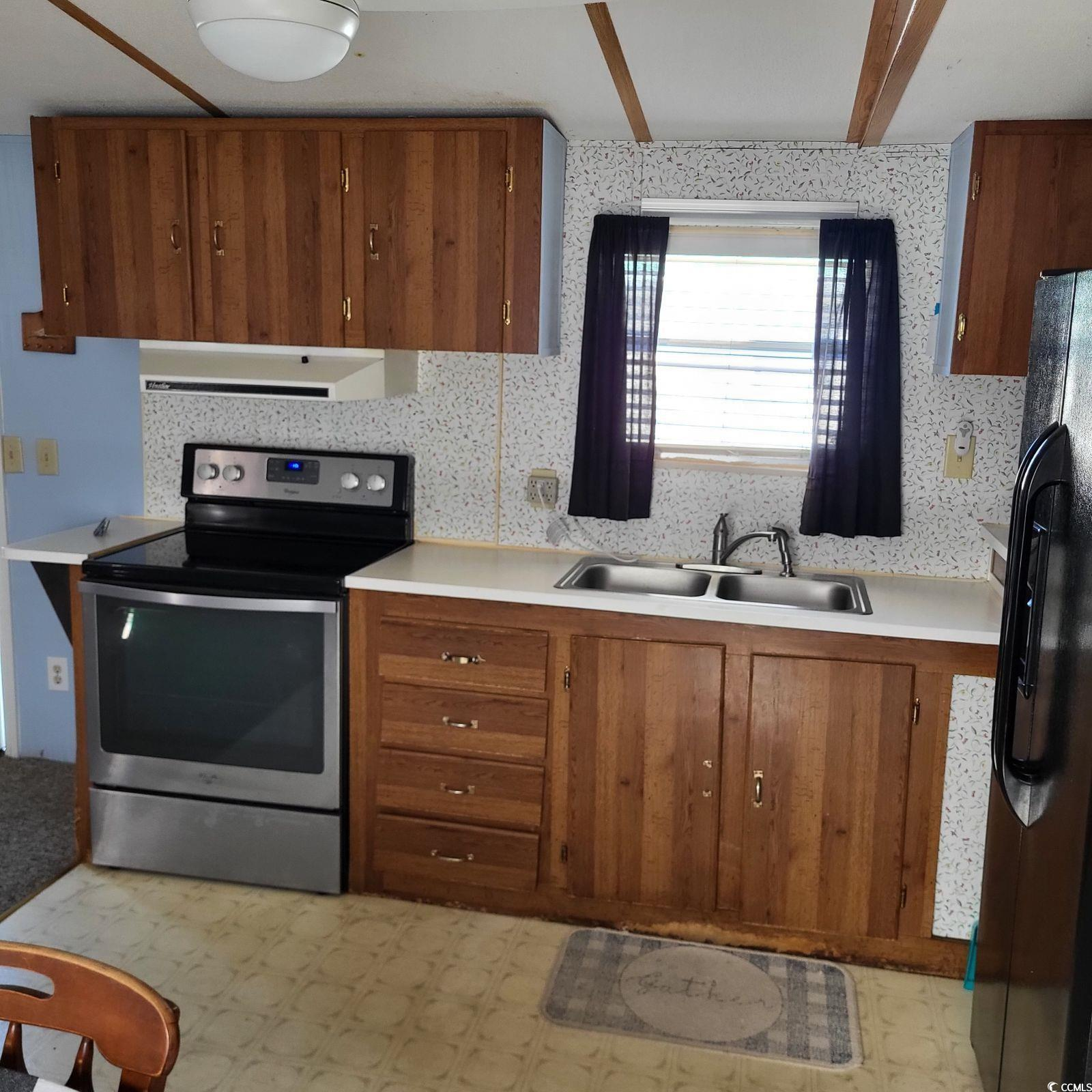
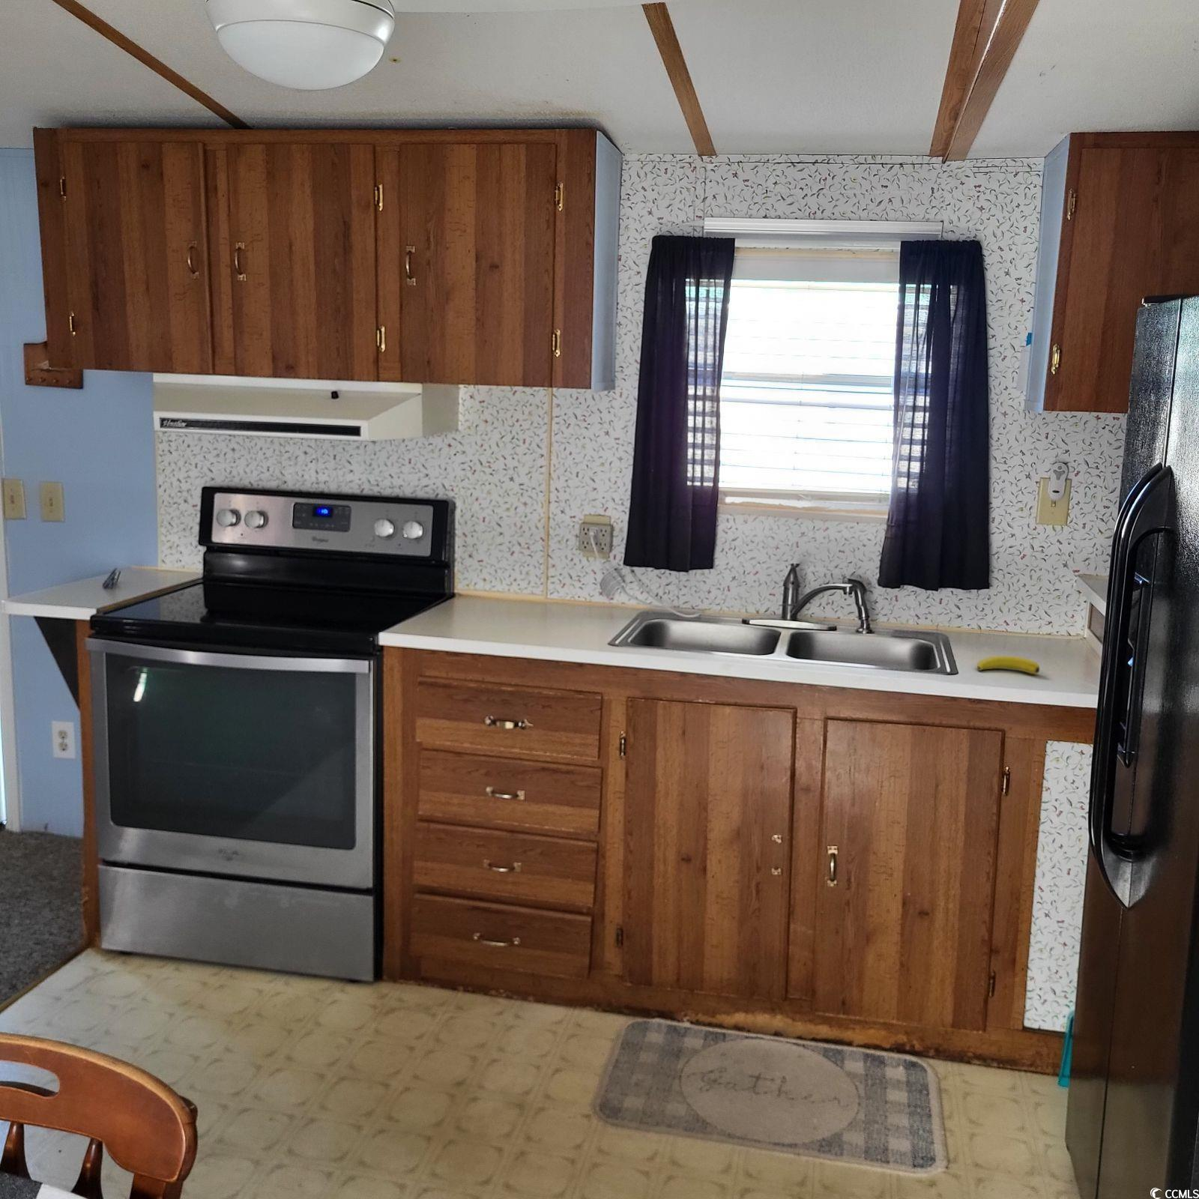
+ banana [976,655,1040,674]
